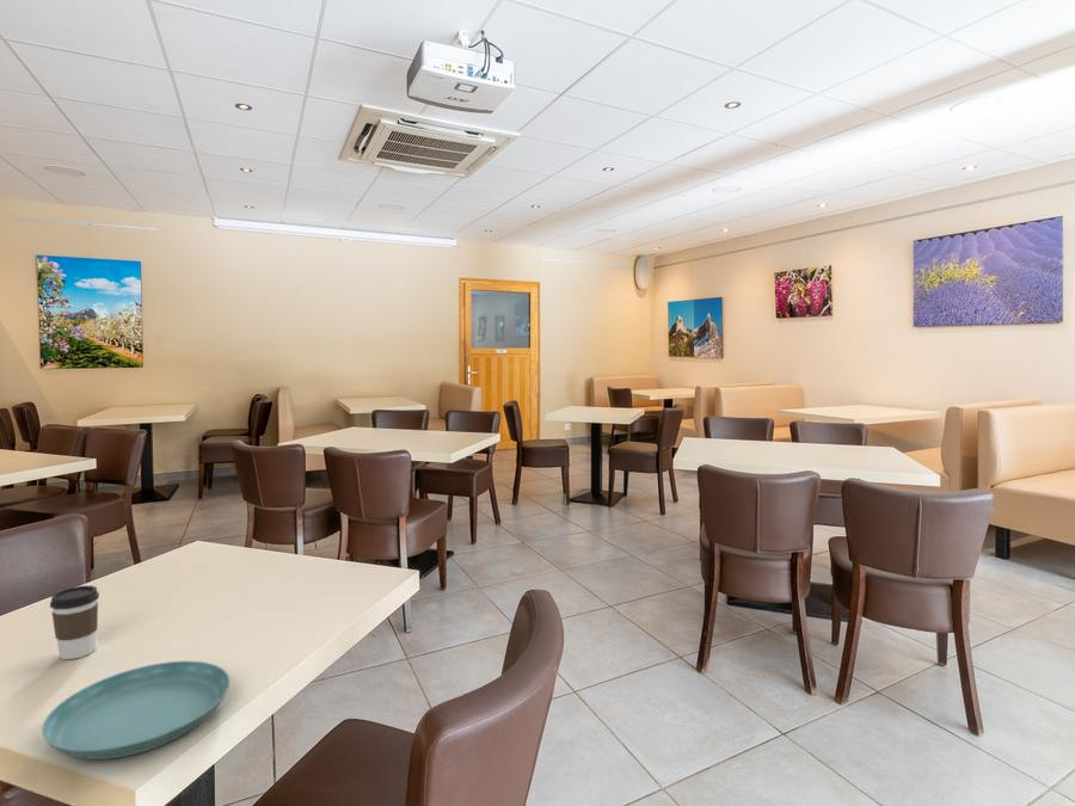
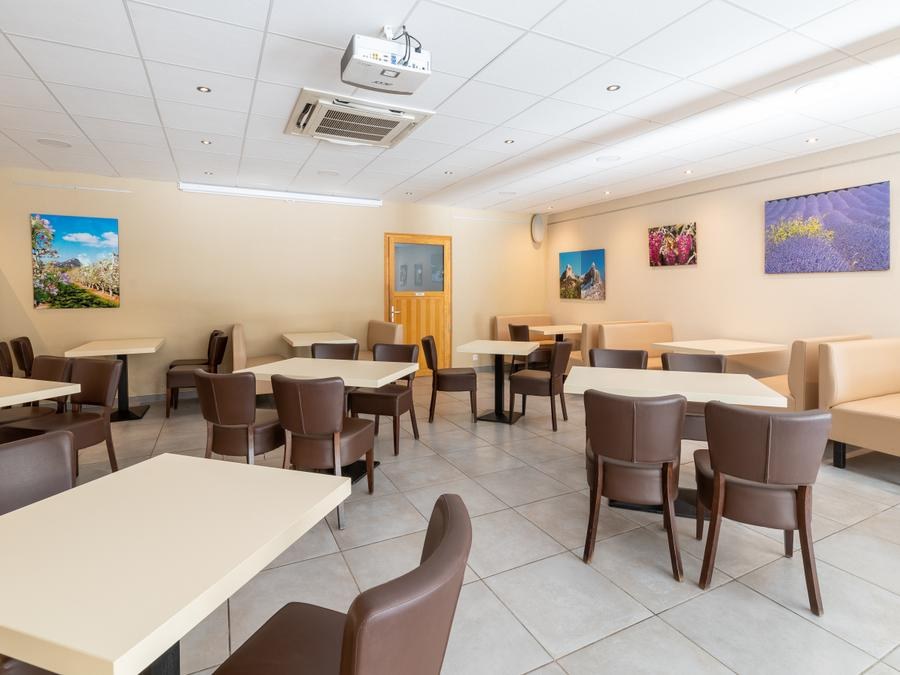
- saucer [41,660,232,761]
- coffee cup [49,585,100,660]
